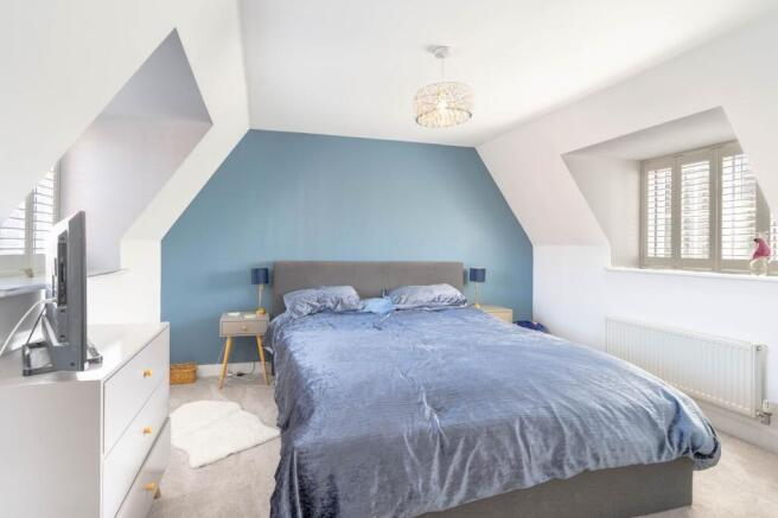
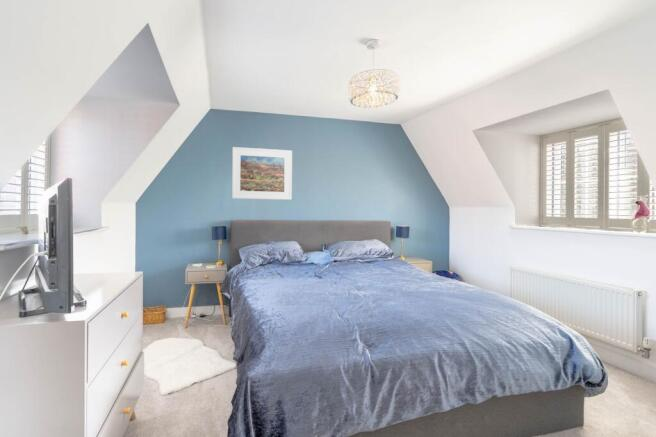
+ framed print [231,146,293,201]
